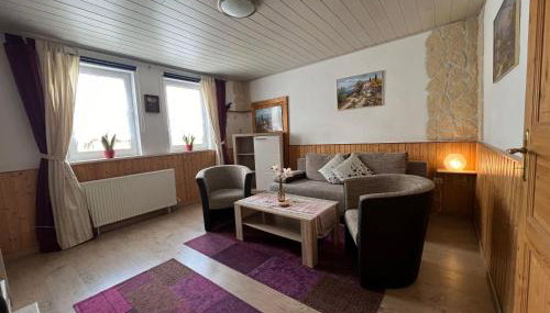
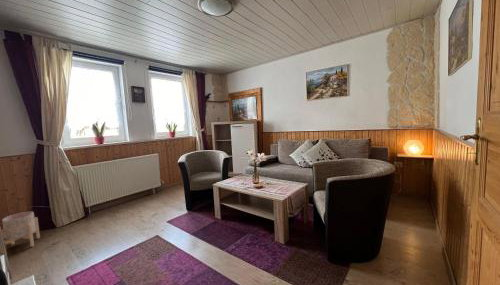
+ planter [0,211,41,248]
